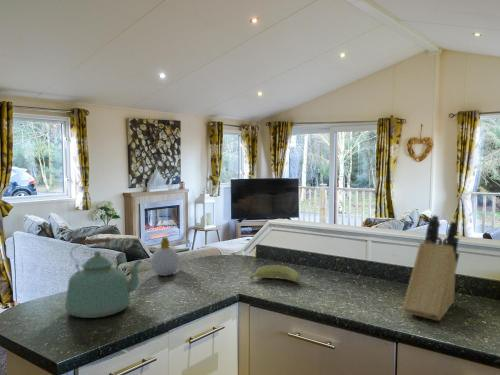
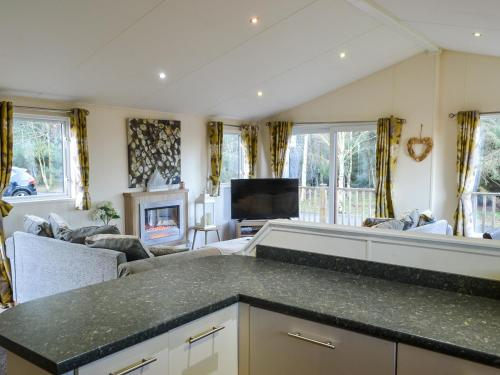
- soap bottle [150,236,181,277]
- kettle [64,236,143,319]
- banana [249,264,300,283]
- knife block [402,214,460,321]
